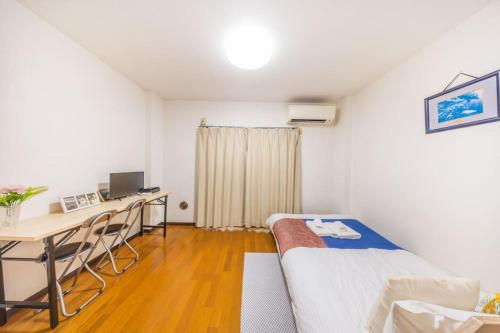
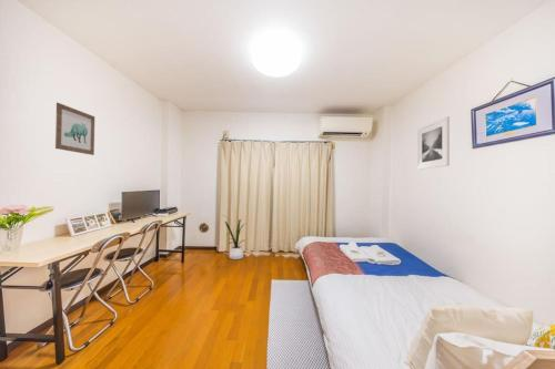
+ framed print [416,115,451,171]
+ house plant [221,214,245,260]
+ wall art [54,102,95,156]
